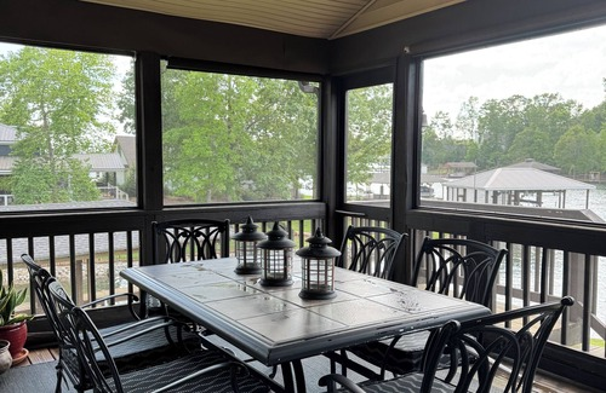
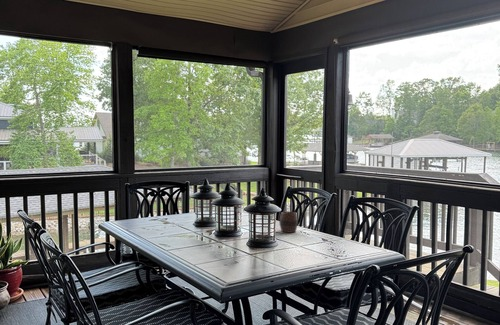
+ cup [279,211,299,234]
